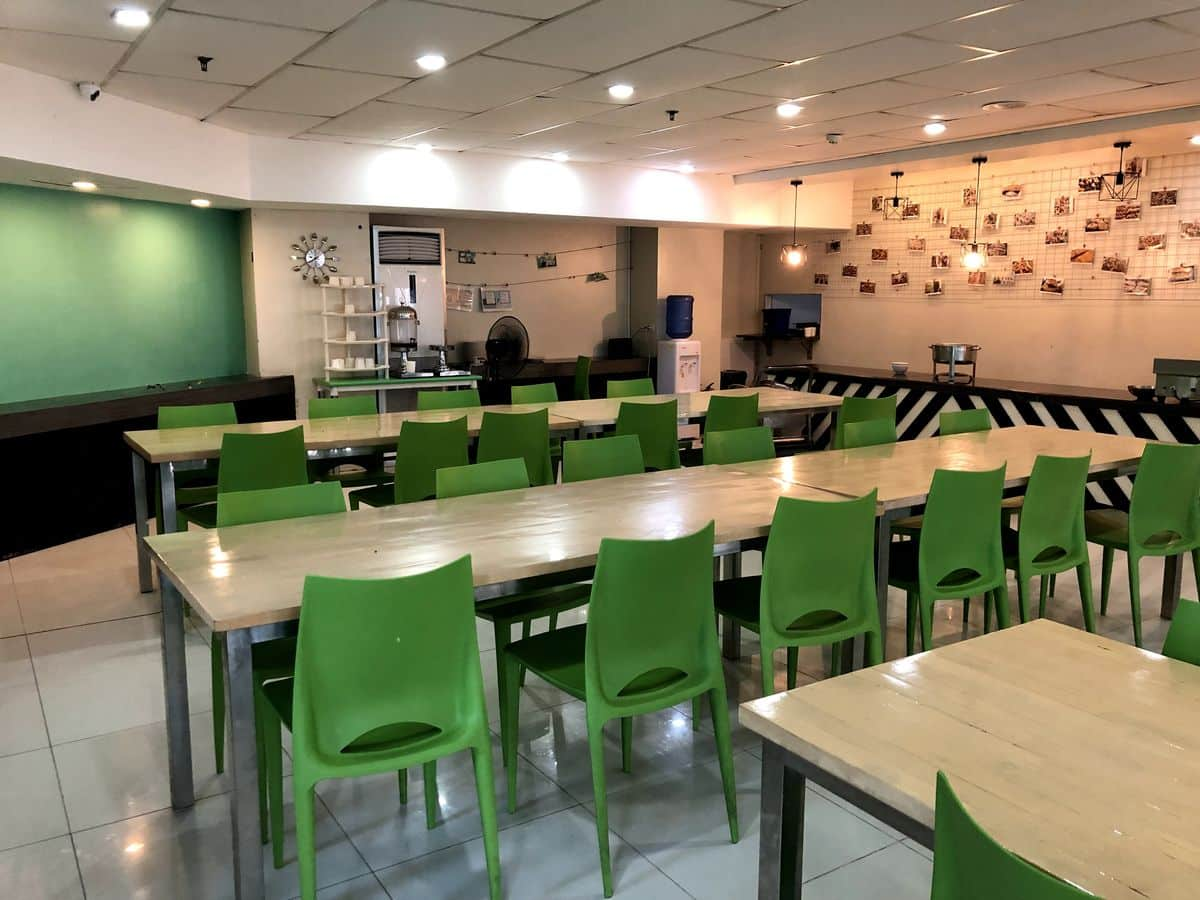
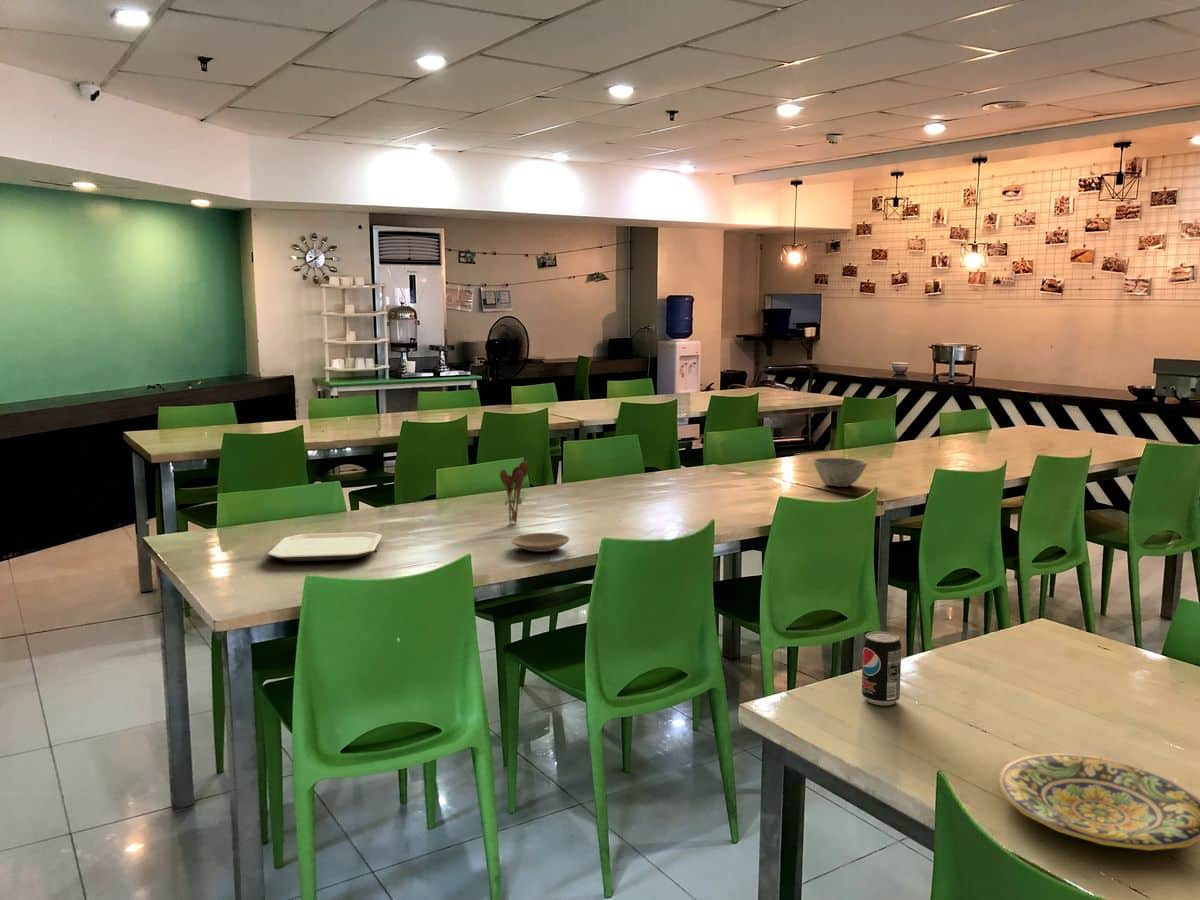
+ utensil holder [499,460,529,524]
+ plate [267,531,383,562]
+ plate [510,532,571,553]
+ bowl [812,457,868,488]
+ beverage can [861,630,902,706]
+ plate [996,752,1200,851]
